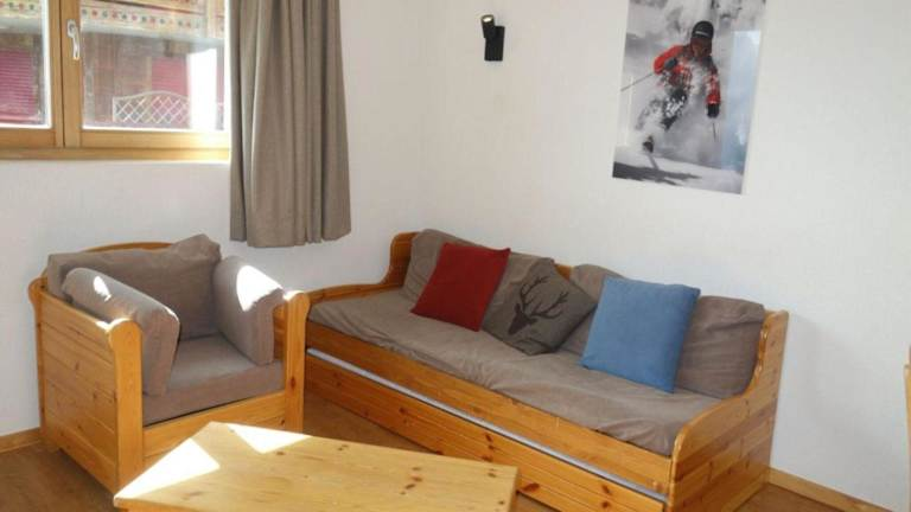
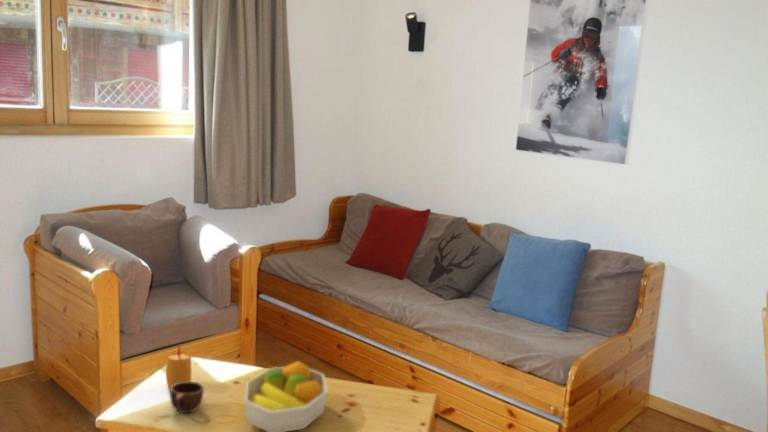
+ candle [165,344,192,389]
+ fruit bowl [244,360,328,432]
+ mug [169,381,205,414]
